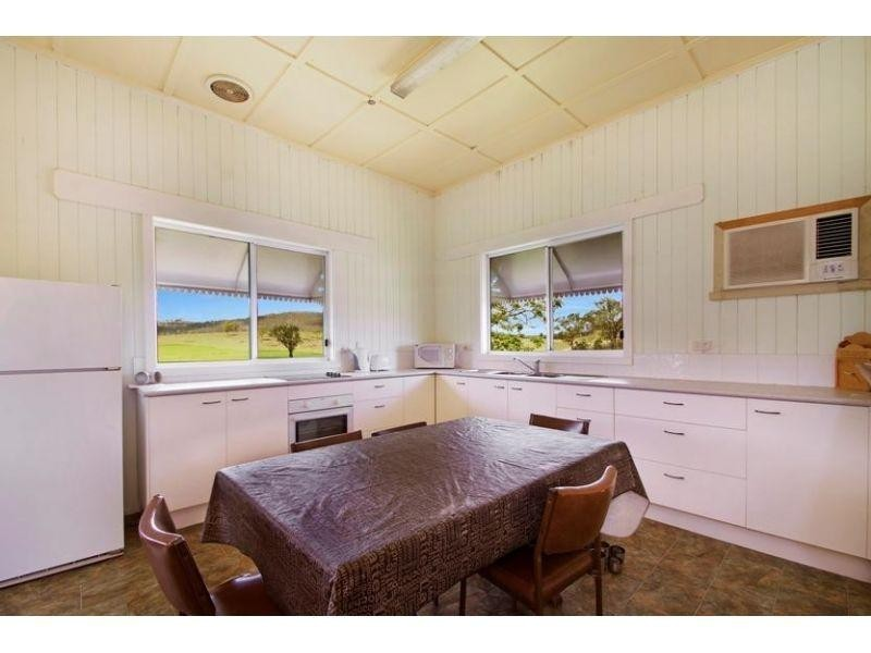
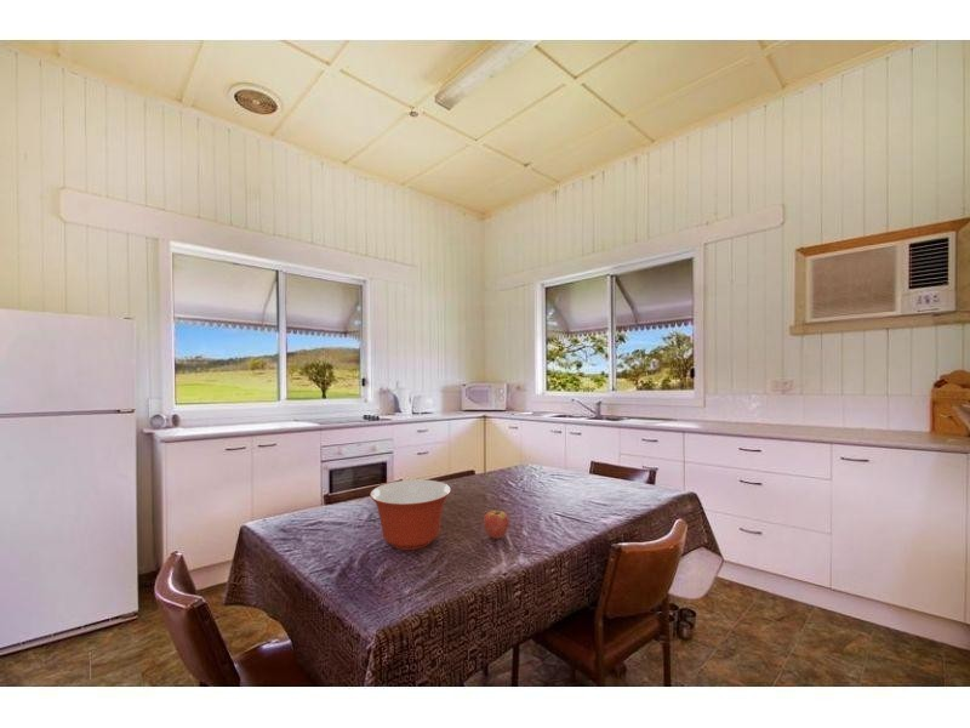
+ mixing bowl [369,478,452,551]
+ fruit [483,506,509,540]
